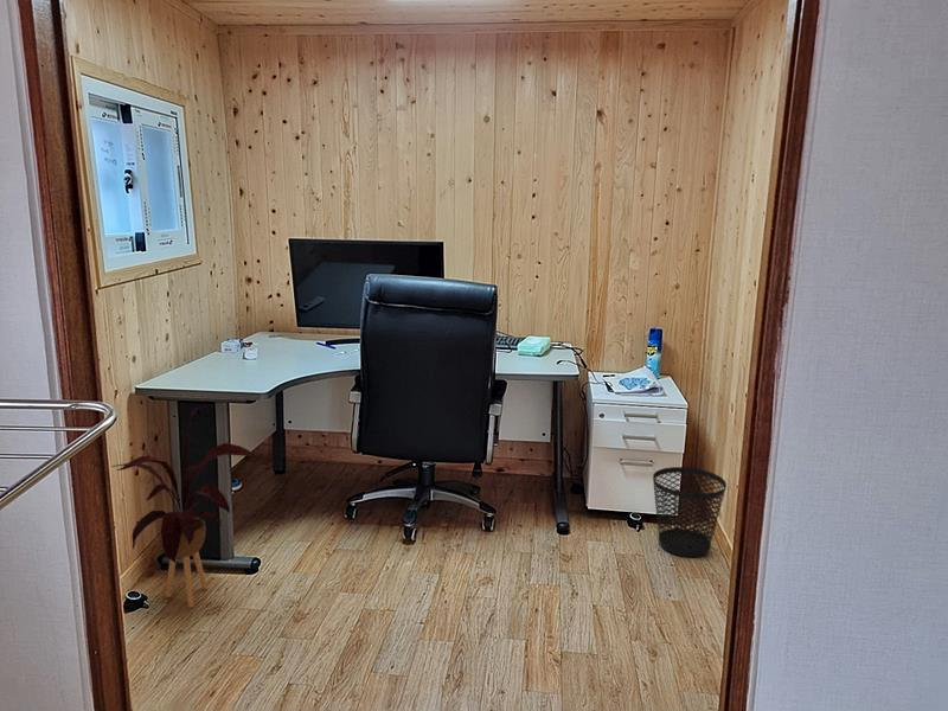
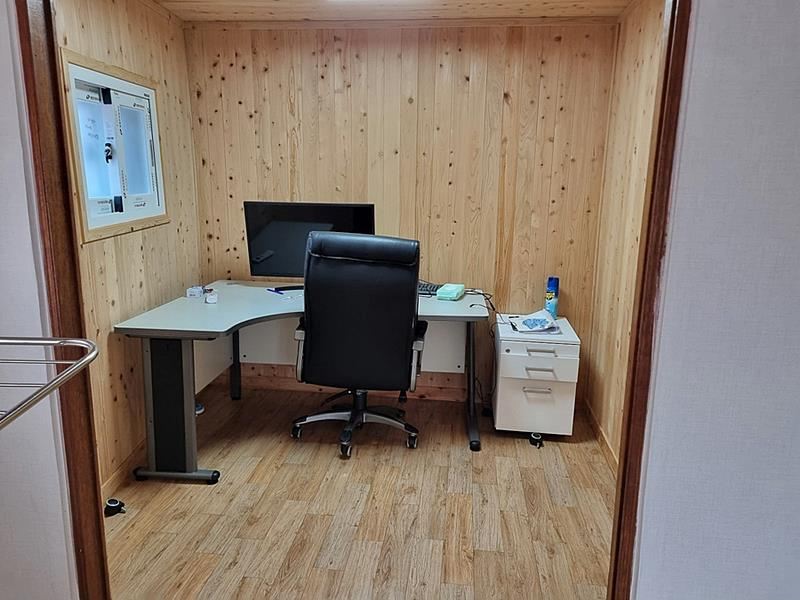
- house plant [110,404,260,609]
- wastebasket [652,466,728,558]
